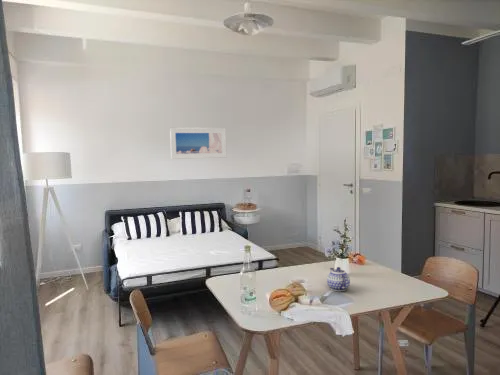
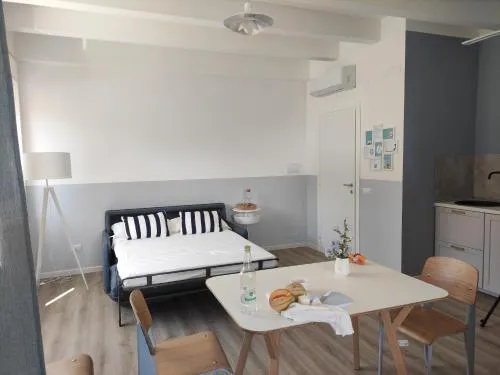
- teapot [326,266,351,292]
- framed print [169,127,228,160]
